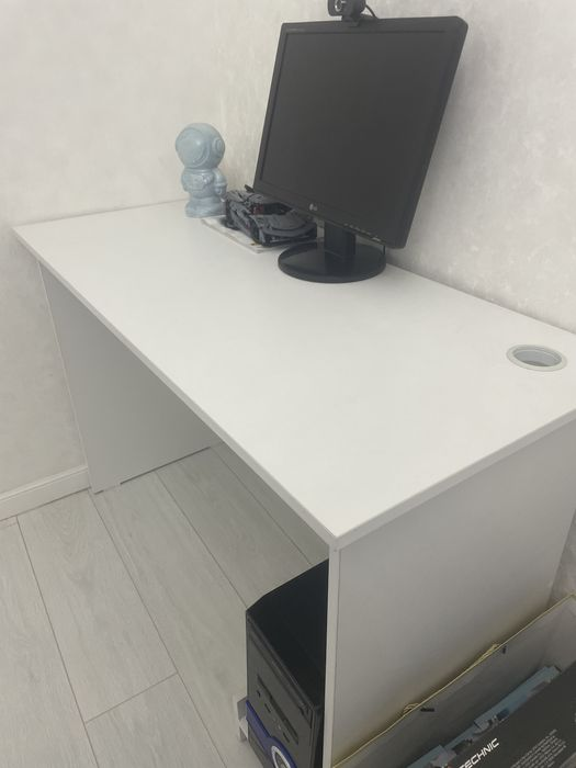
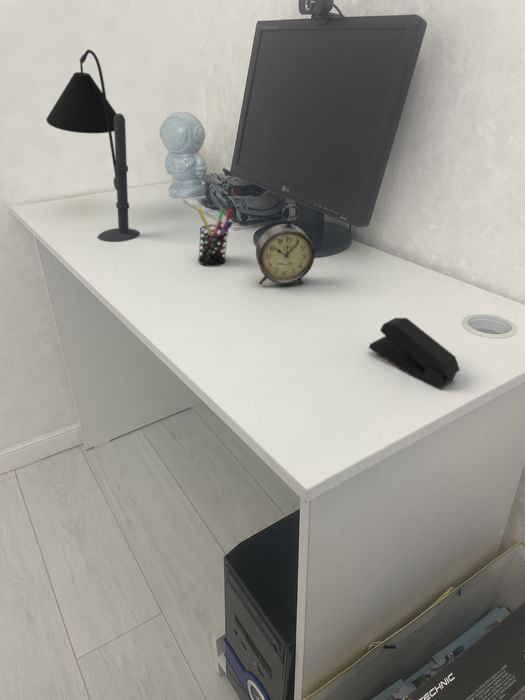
+ desk lamp [45,49,141,243]
+ alarm clock [255,204,316,285]
+ stapler [368,317,461,391]
+ pen holder [196,206,233,268]
